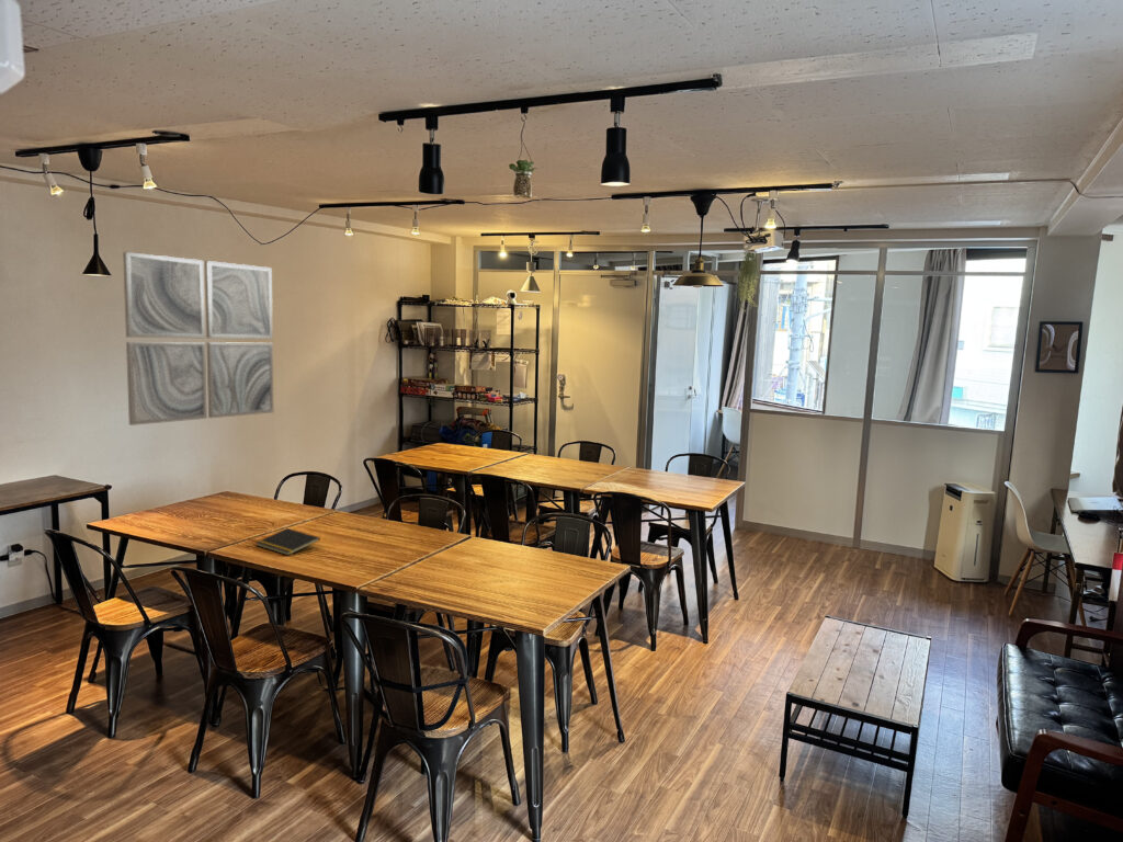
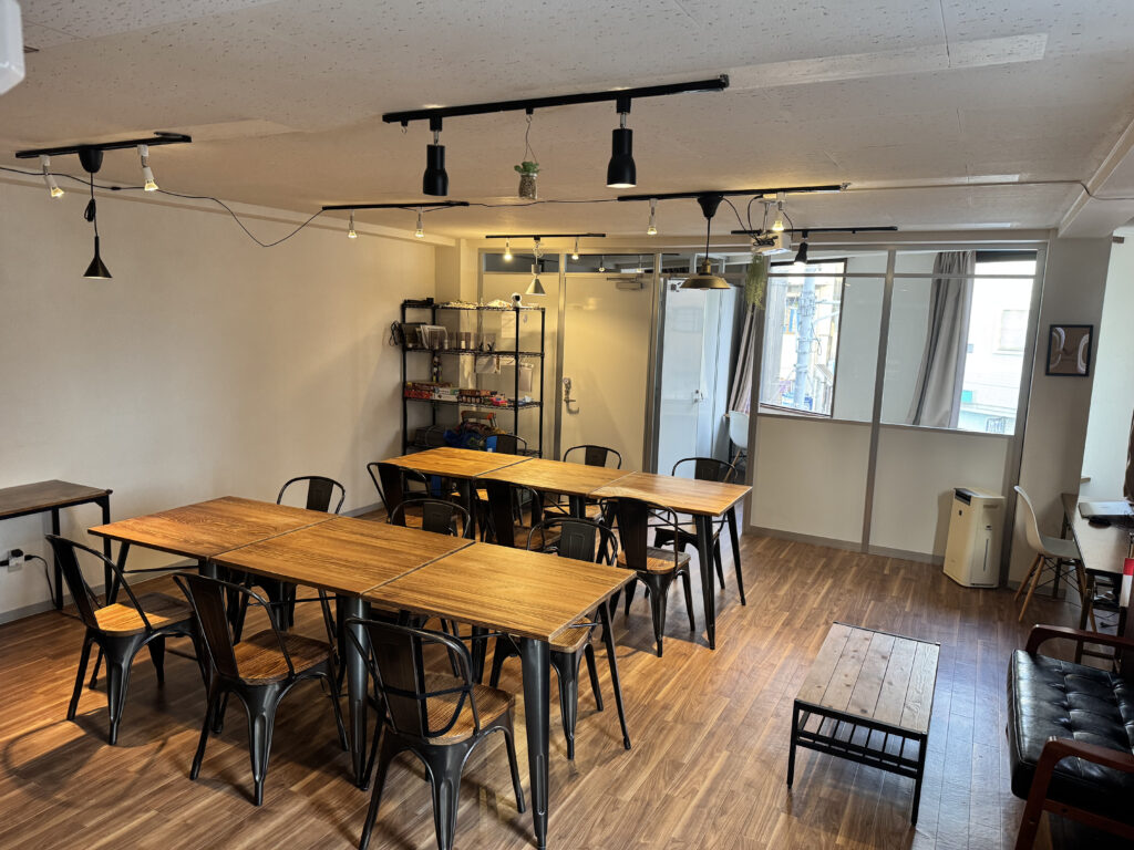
- wall art [122,251,274,426]
- notepad [256,527,321,557]
